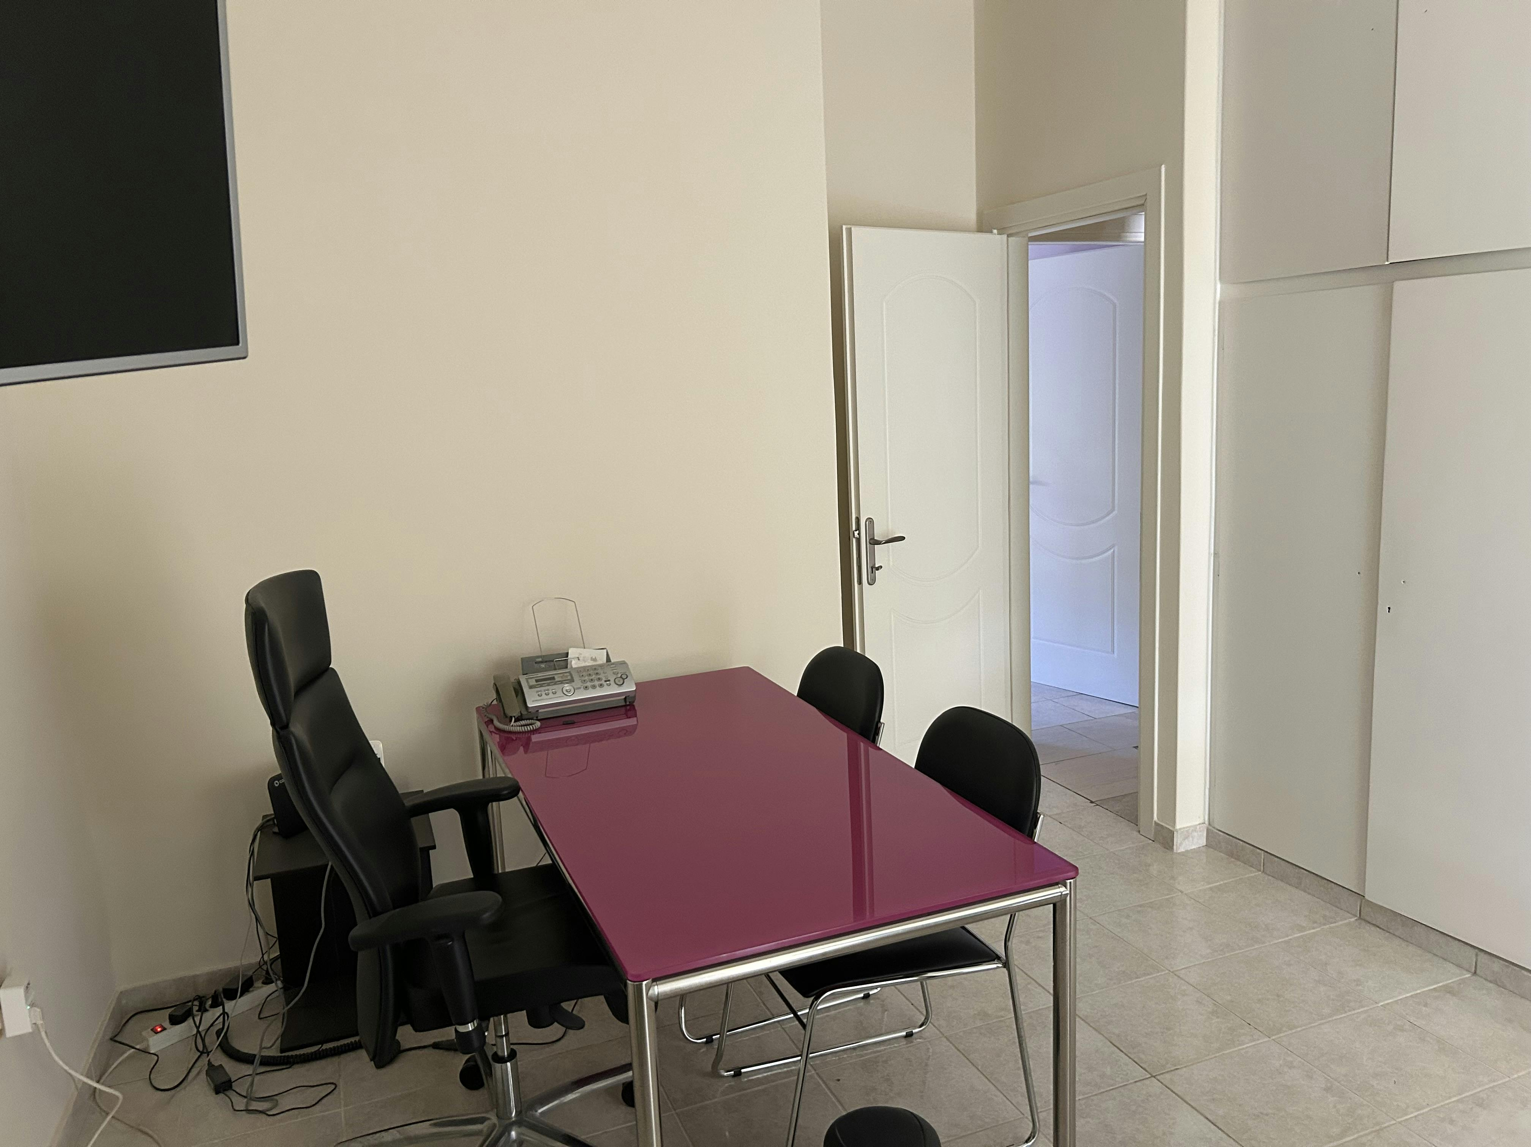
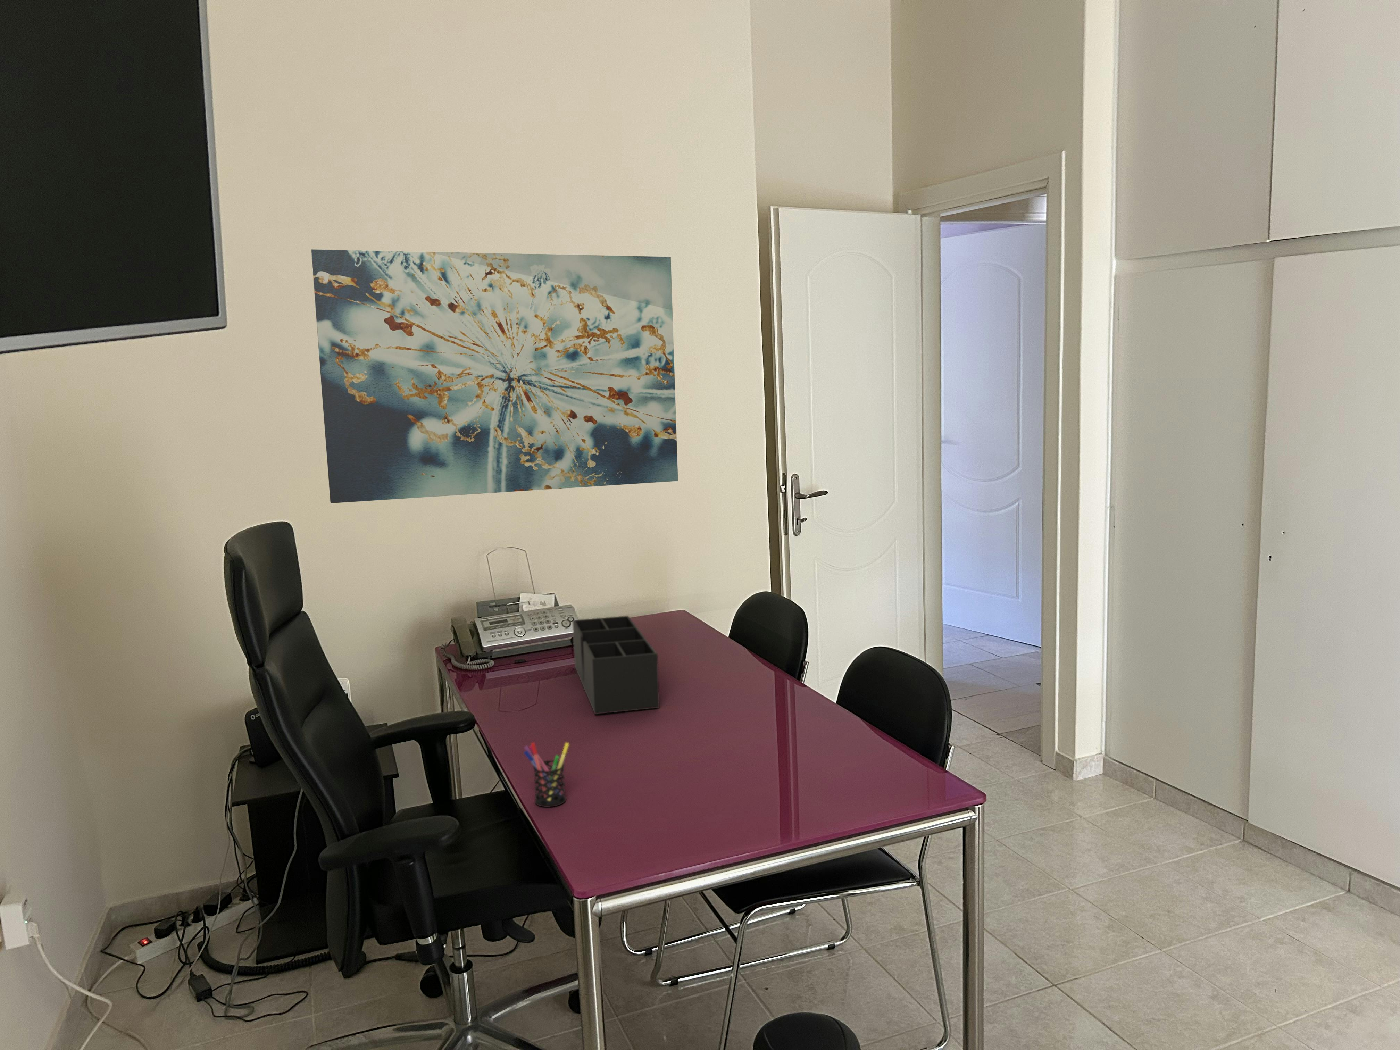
+ desk organizer [572,615,659,715]
+ pen holder [524,742,570,807]
+ wall art [311,249,678,503]
